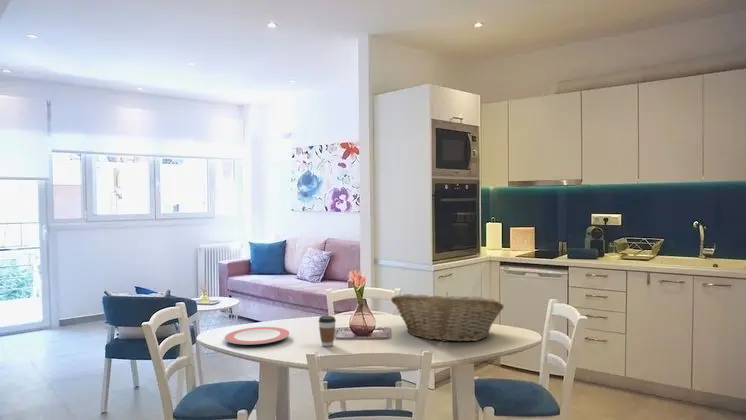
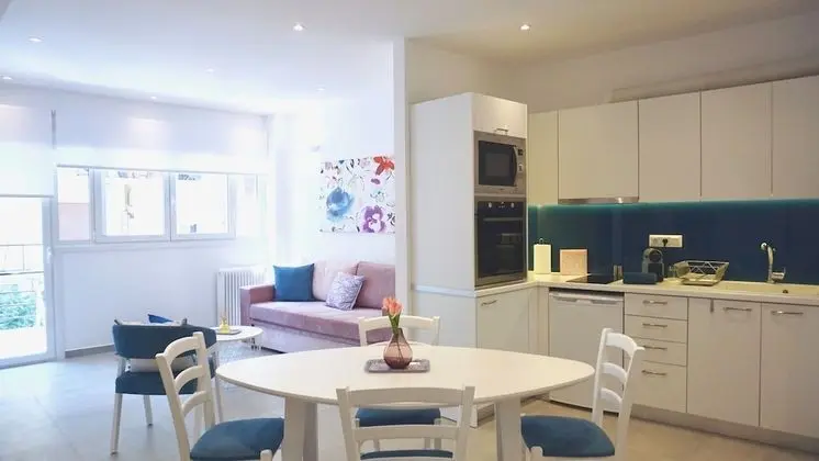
- fruit basket [390,291,505,343]
- coffee cup [318,315,337,348]
- plate [224,326,290,346]
